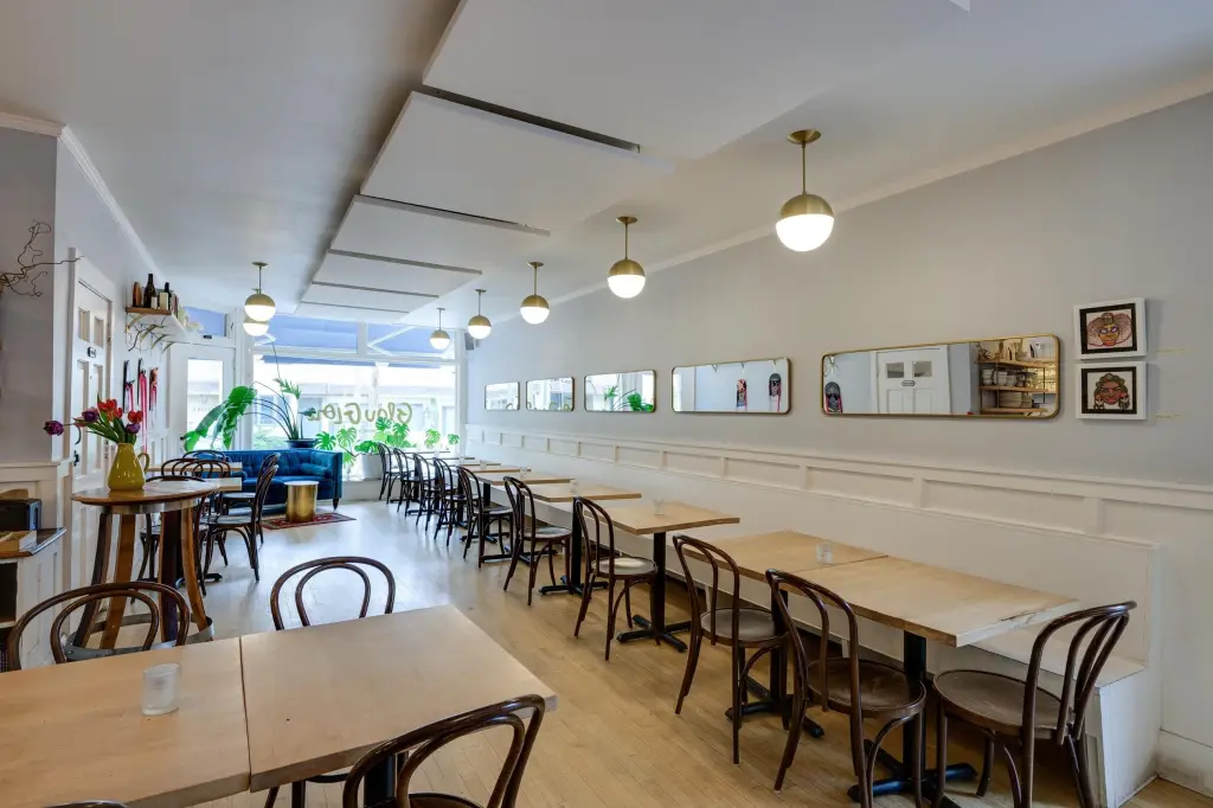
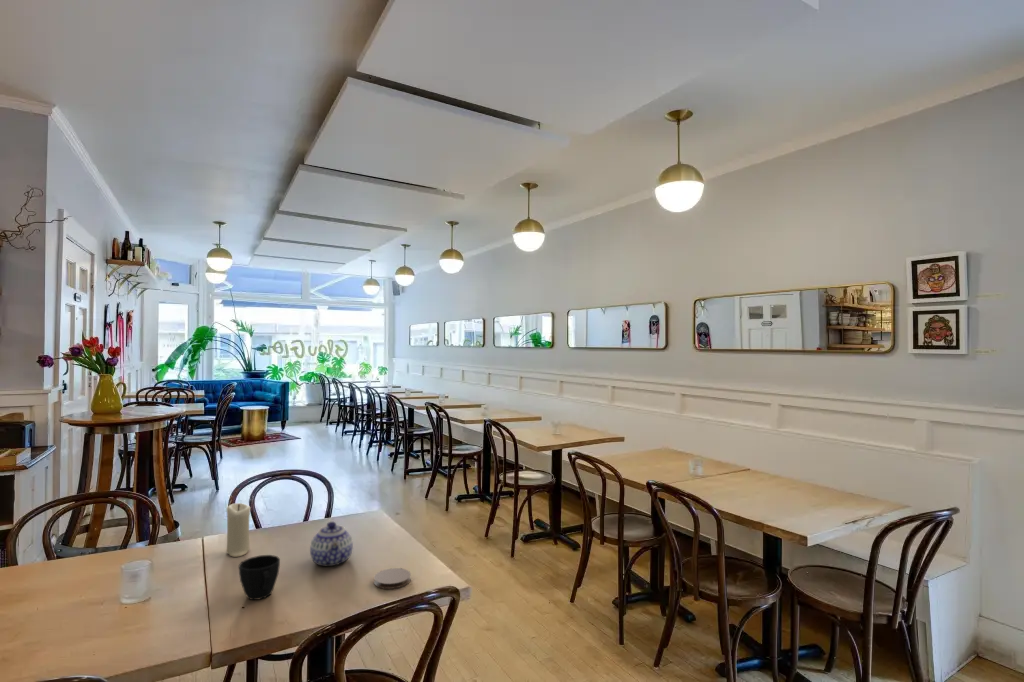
+ teapot [309,520,354,567]
+ coaster [373,567,412,590]
+ cup [238,554,281,601]
+ candle [226,502,251,558]
